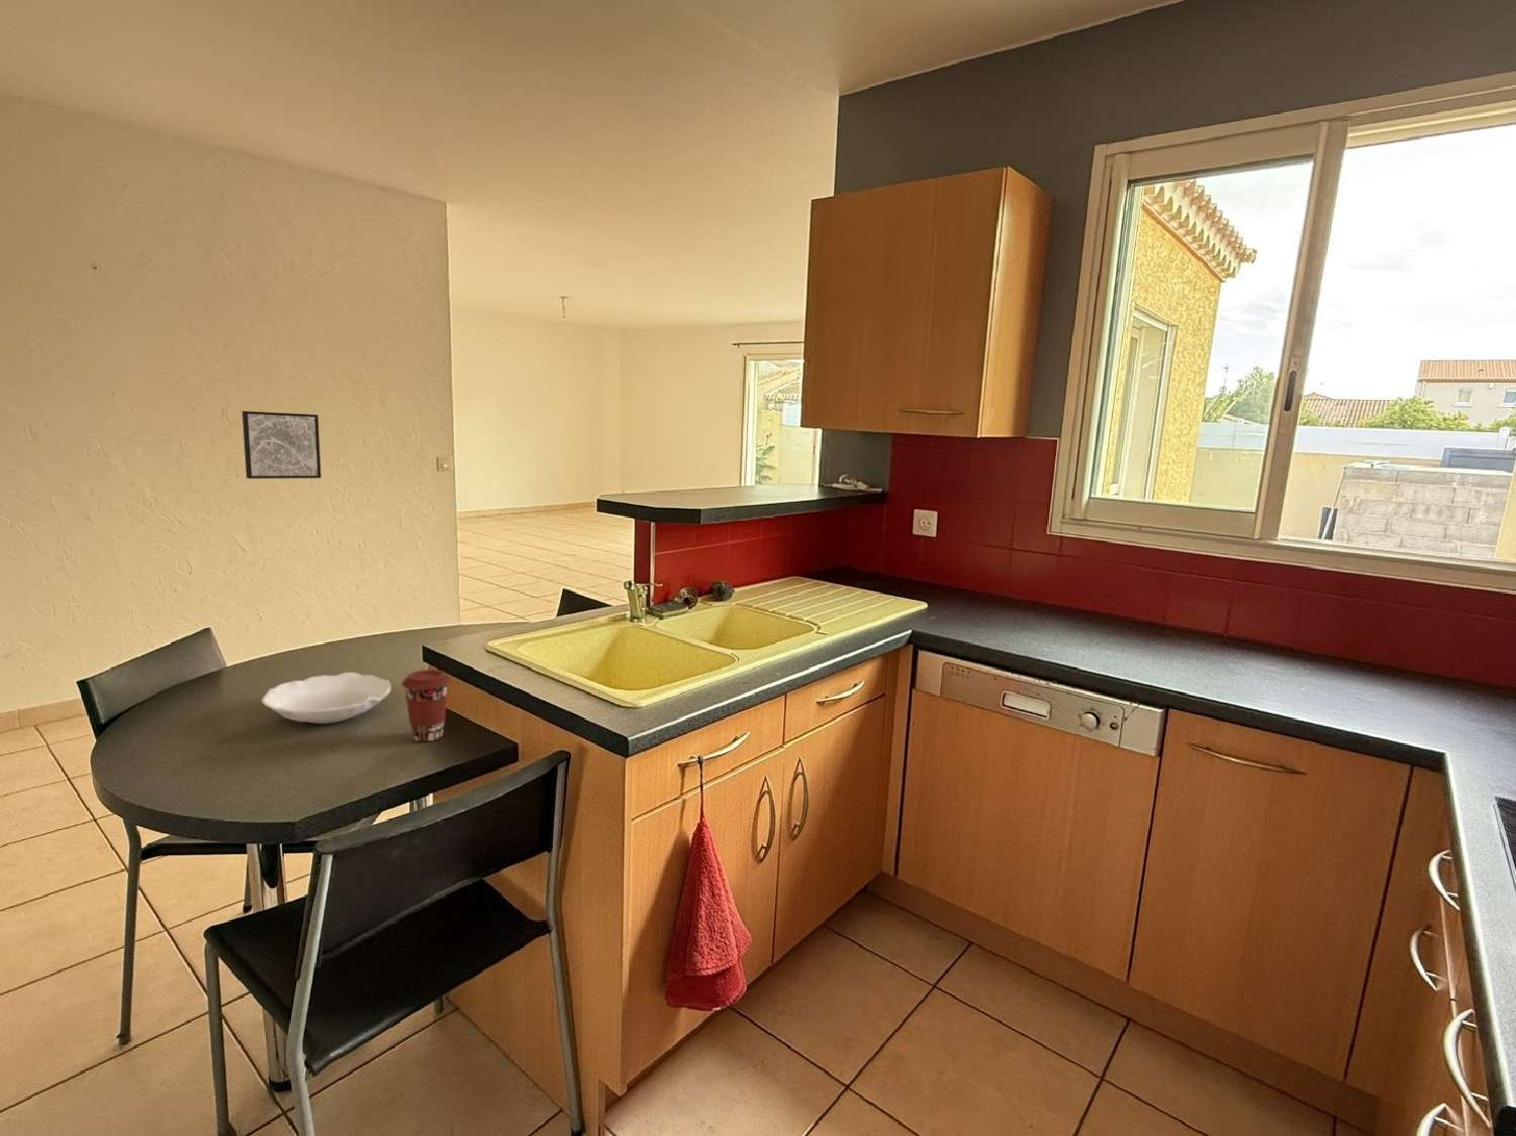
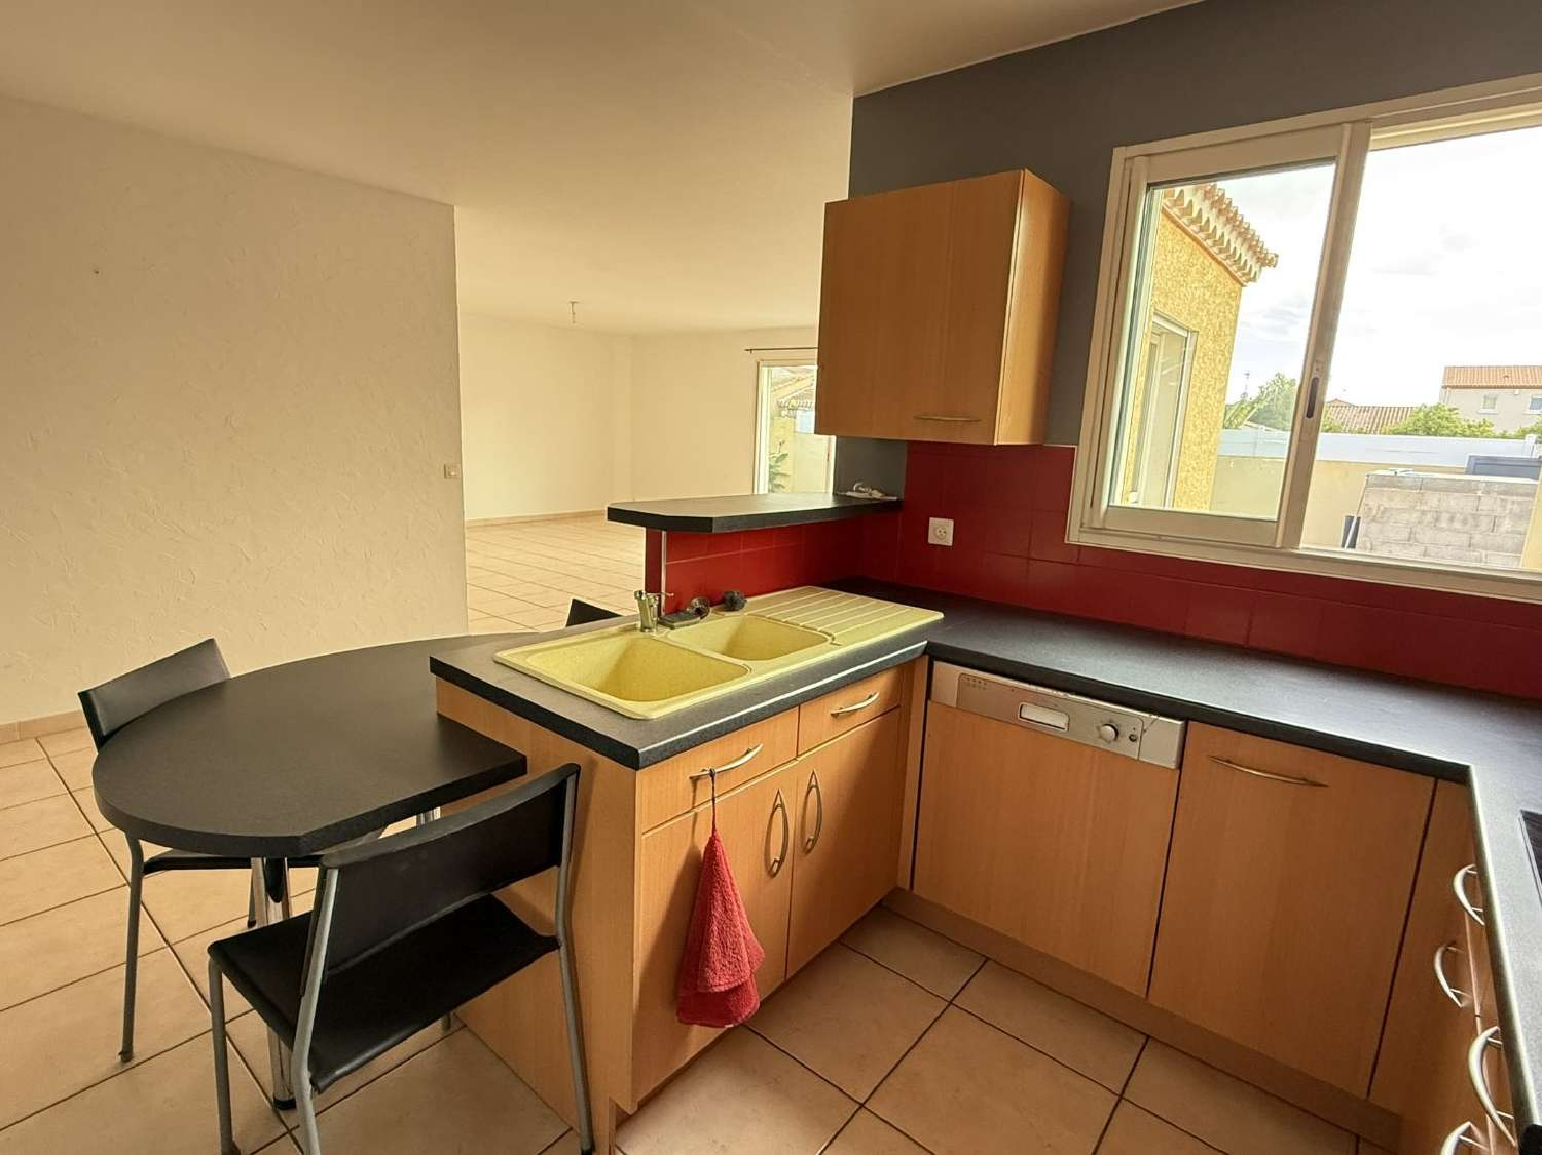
- bowl [260,672,392,724]
- wall art [241,410,322,480]
- coffee cup [400,668,451,742]
